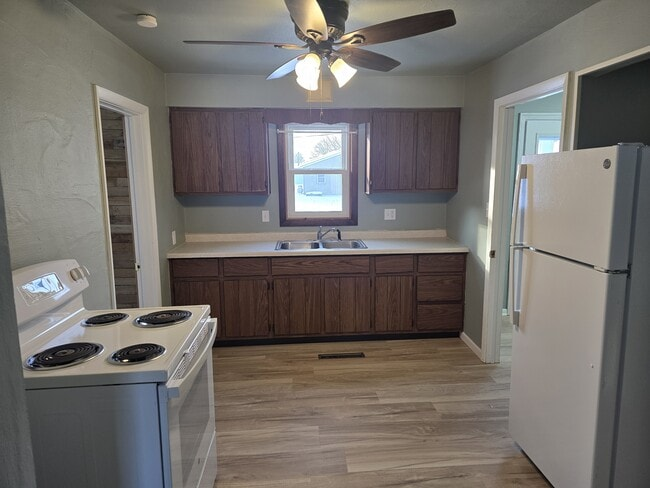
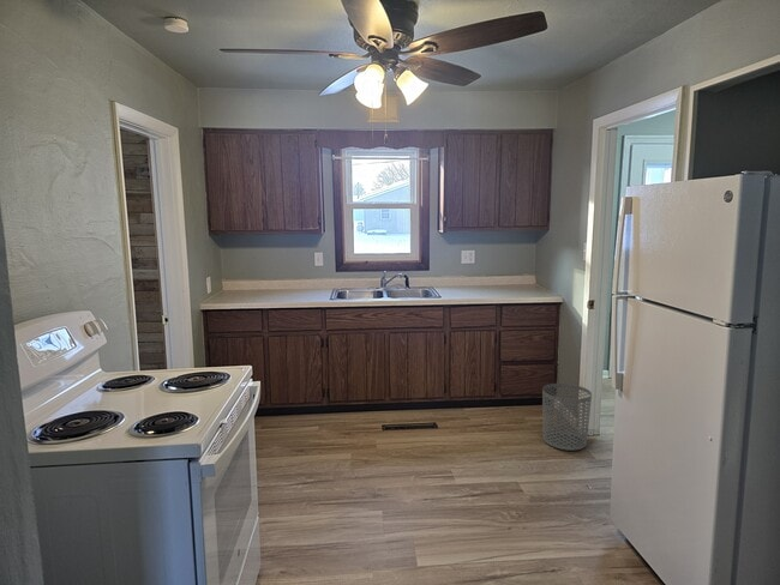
+ waste bin [541,382,593,452]
